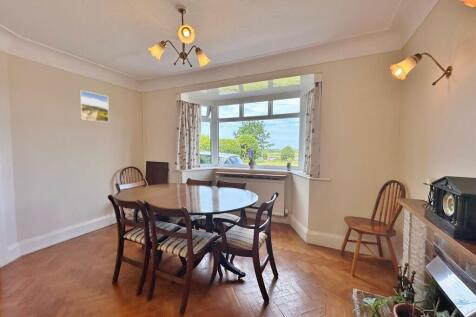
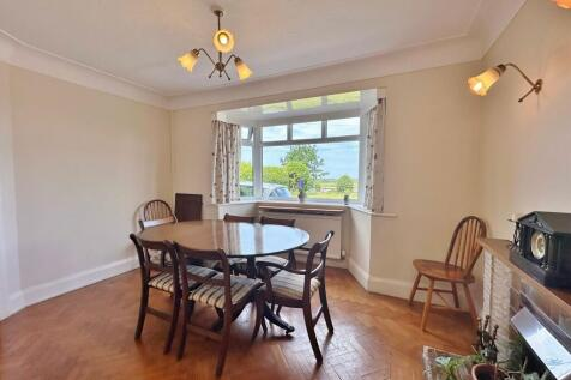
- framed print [79,89,110,123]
